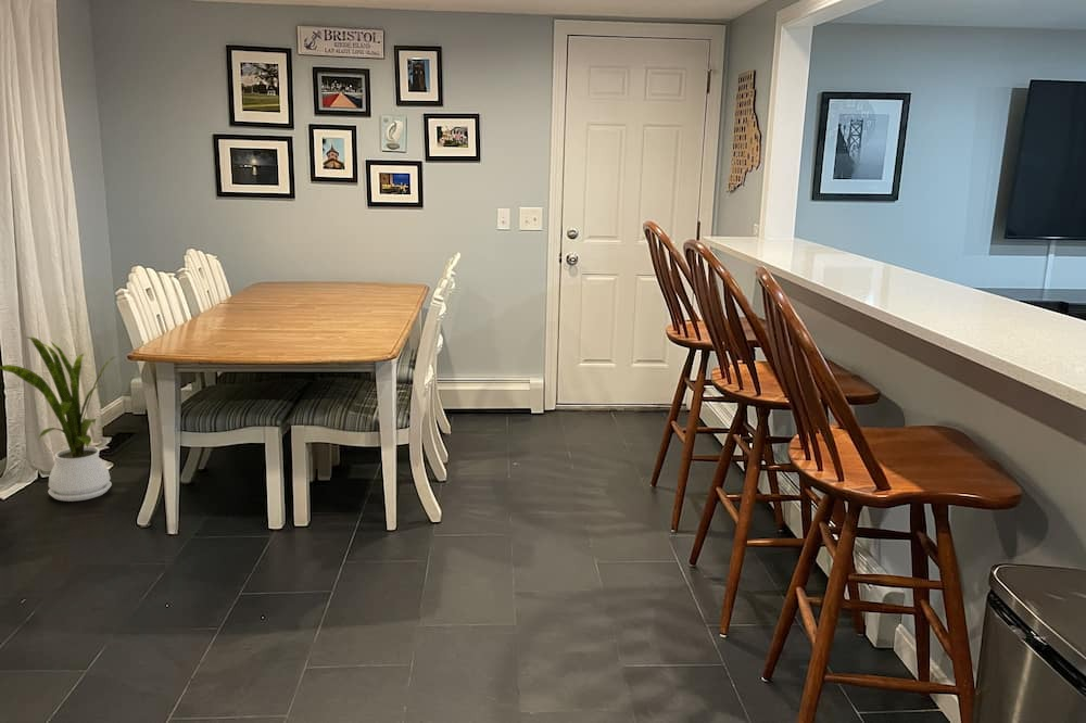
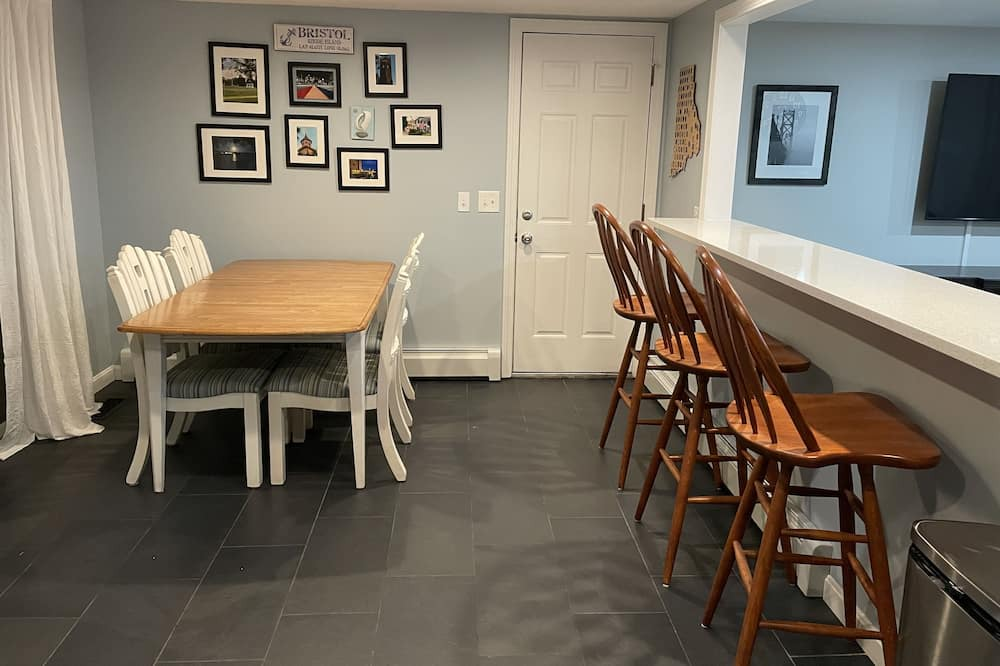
- house plant [0,337,117,503]
